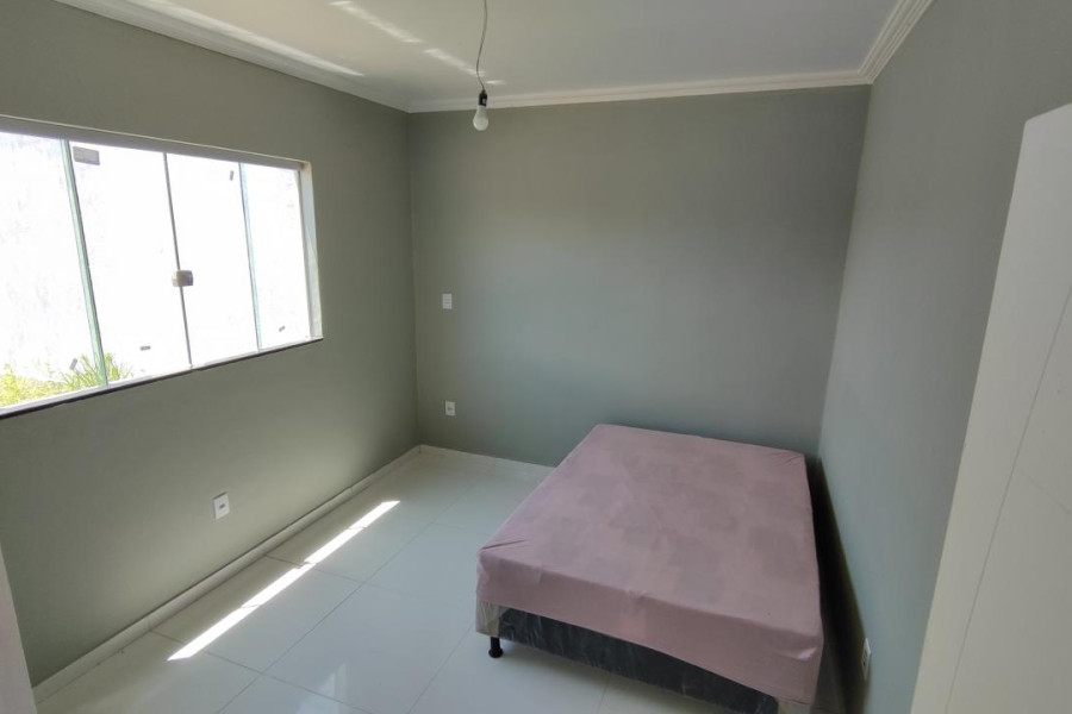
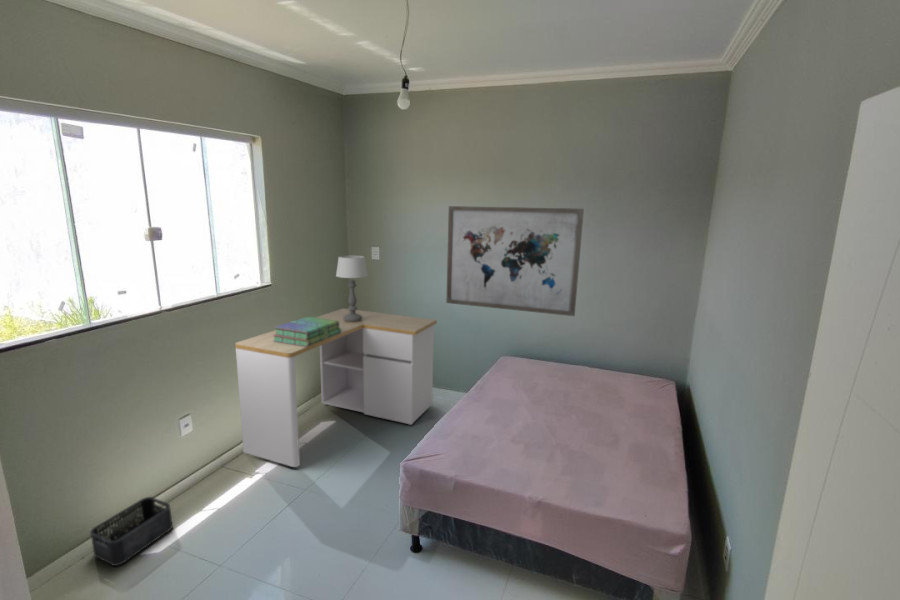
+ stack of books [273,316,341,347]
+ wall art [445,205,585,317]
+ storage bin [89,496,174,567]
+ desk [234,307,438,468]
+ table lamp [335,255,369,322]
